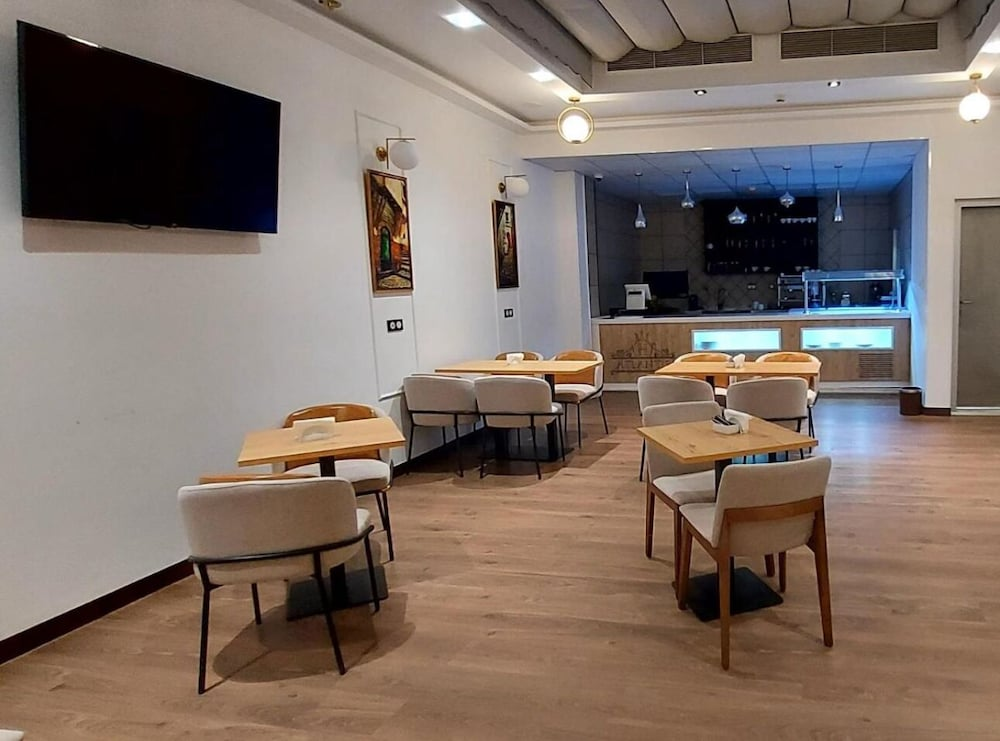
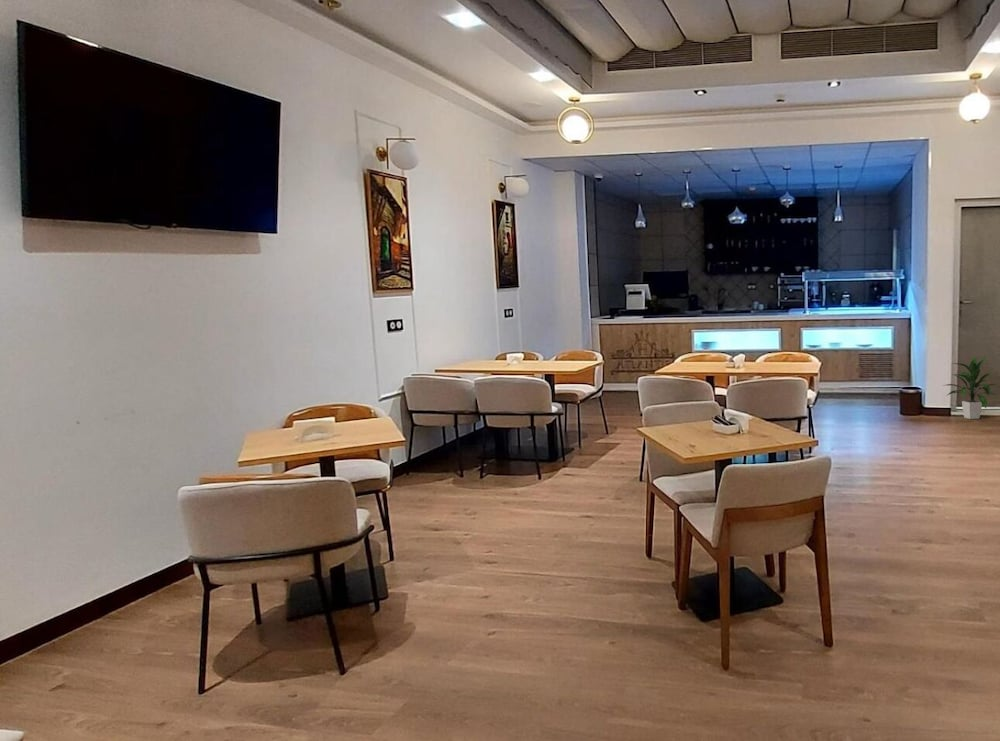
+ indoor plant [942,355,1000,420]
